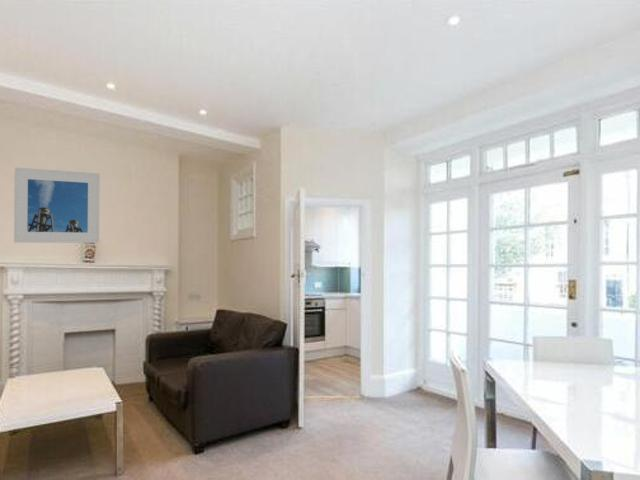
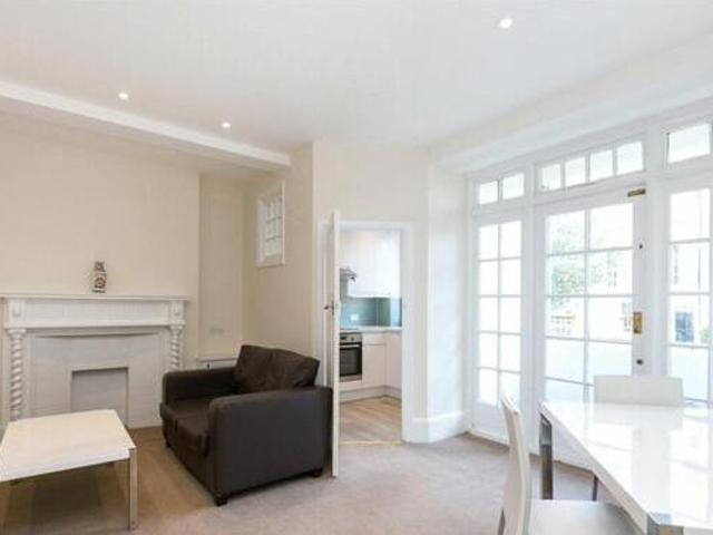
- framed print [13,167,101,244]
